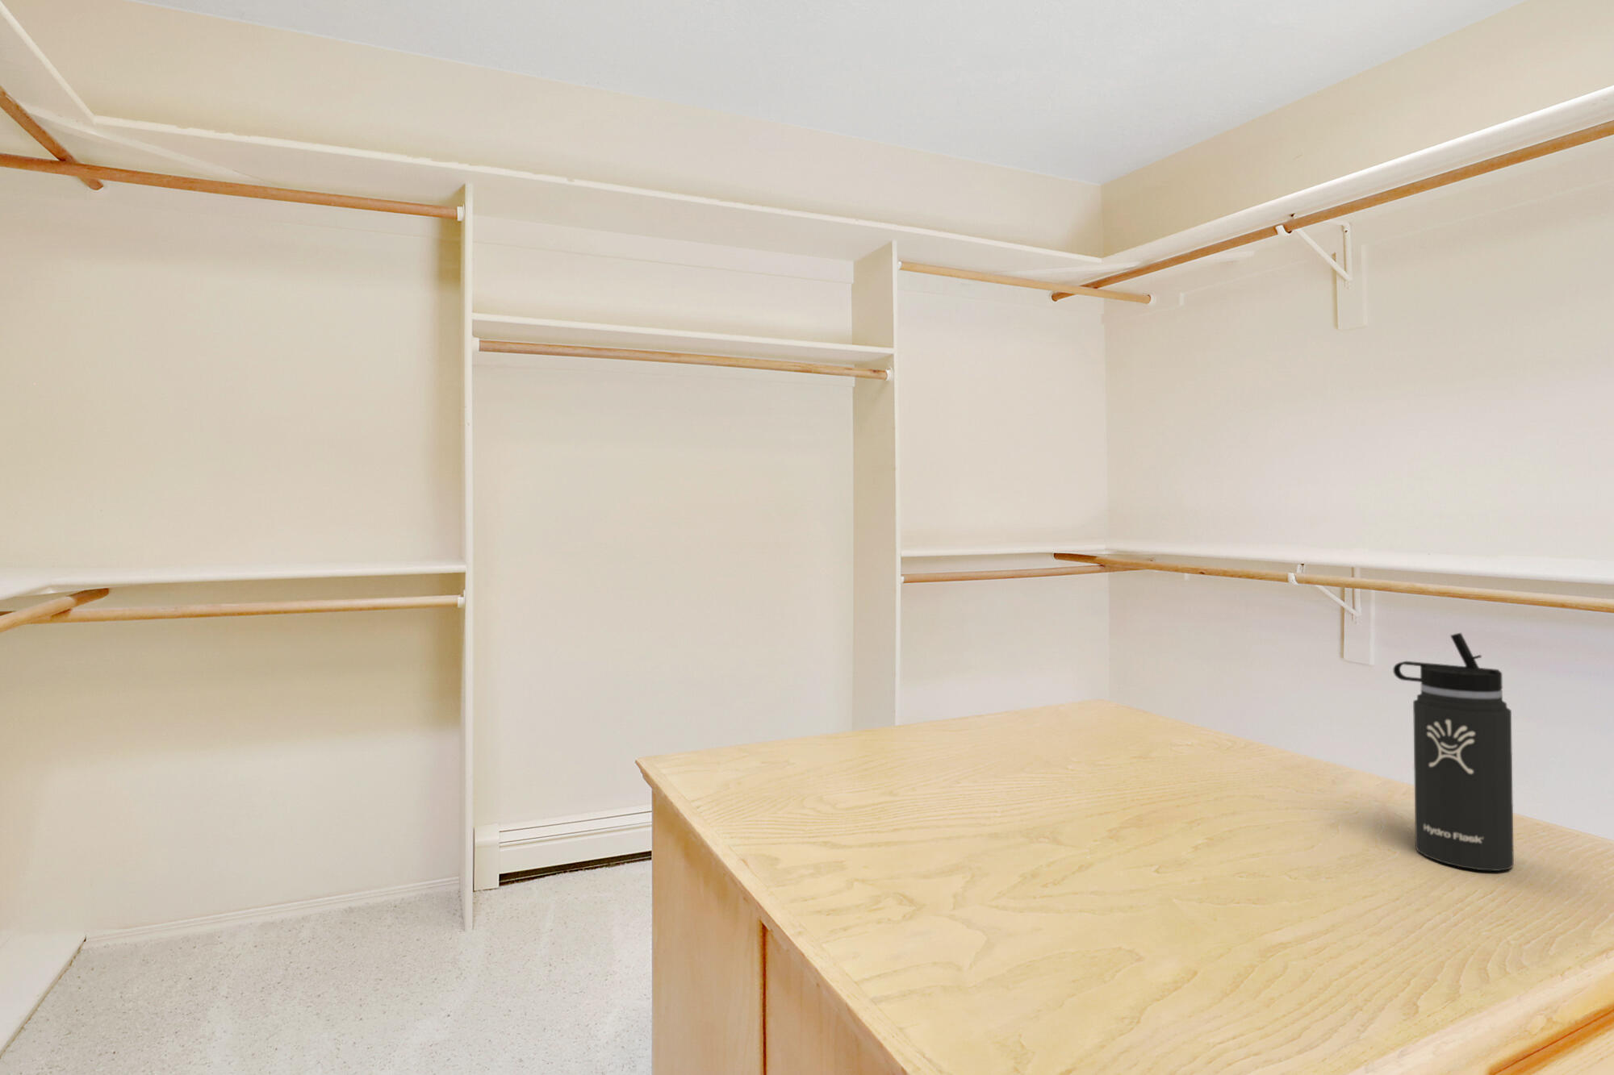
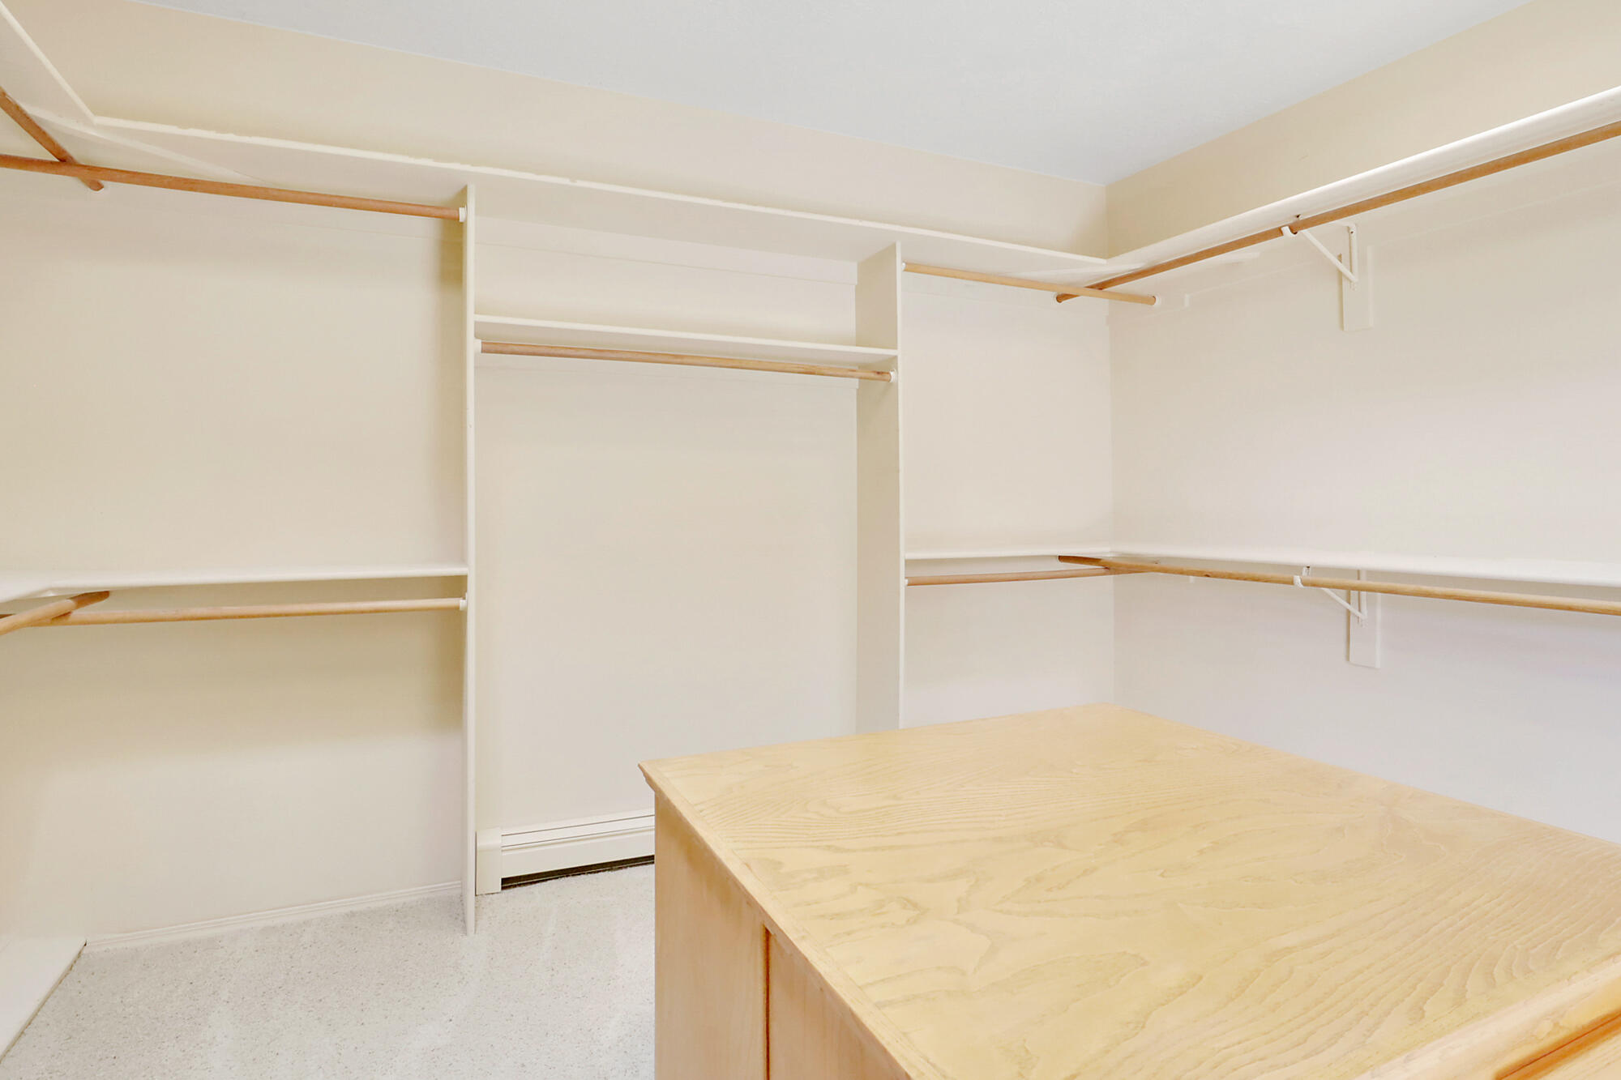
- thermos bottle [1393,632,1514,872]
